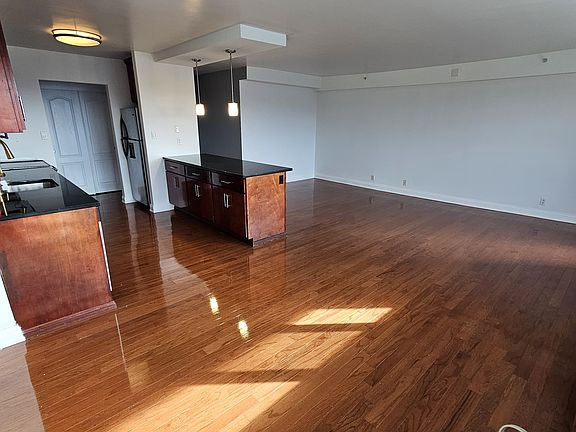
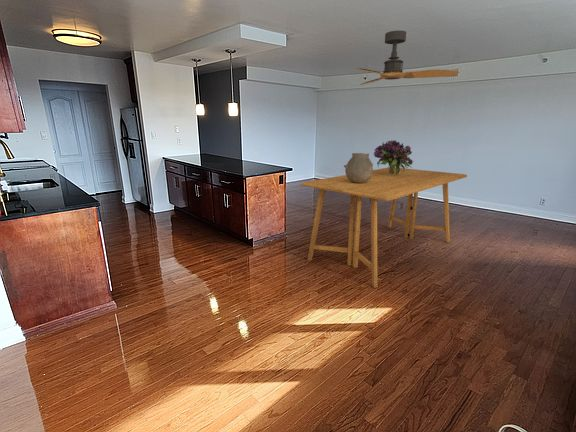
+ dining table [300,167,468,289]
+ ceramic pot [343,152,374,183]
+ ceiling fan [355,30,460,86]
+ bouquet [372,139,415,175]
